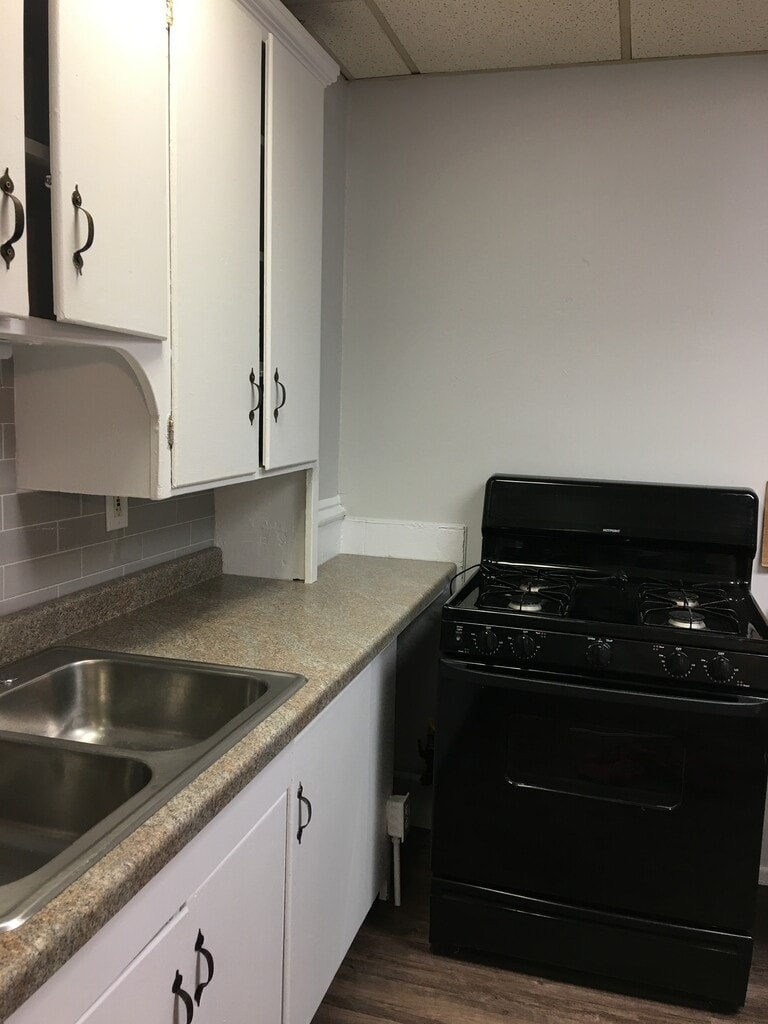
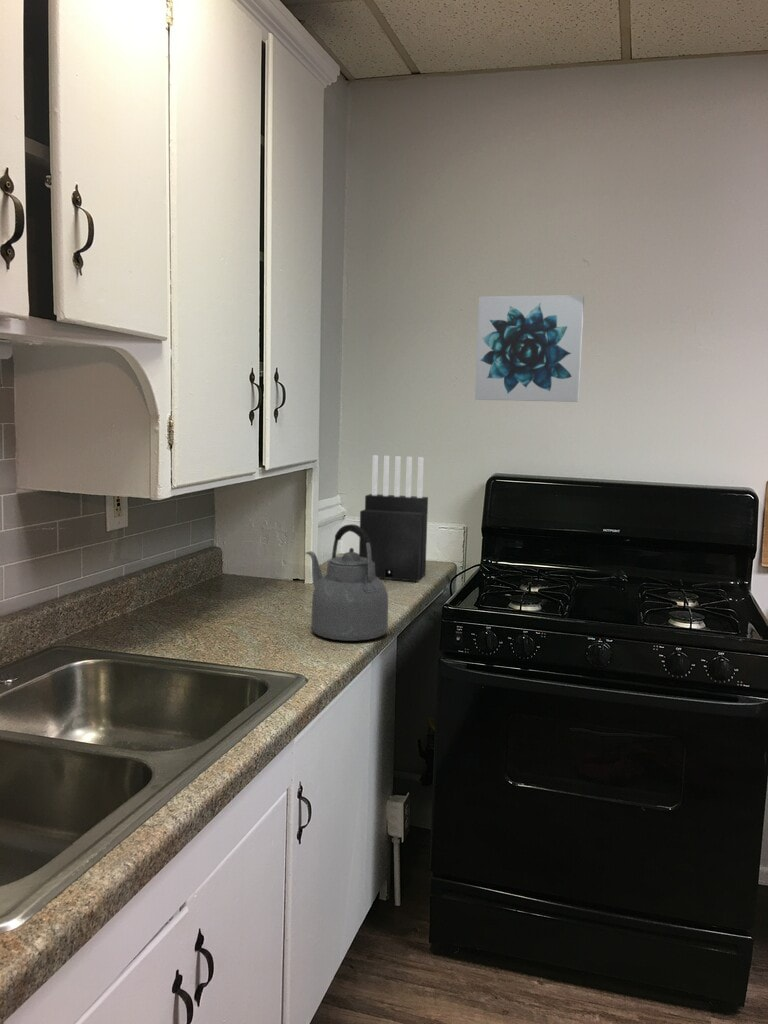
+ wall art [474,294,585,403]
+ knife block [358,454,429,583]
+ kettle [305,523,389,642]
